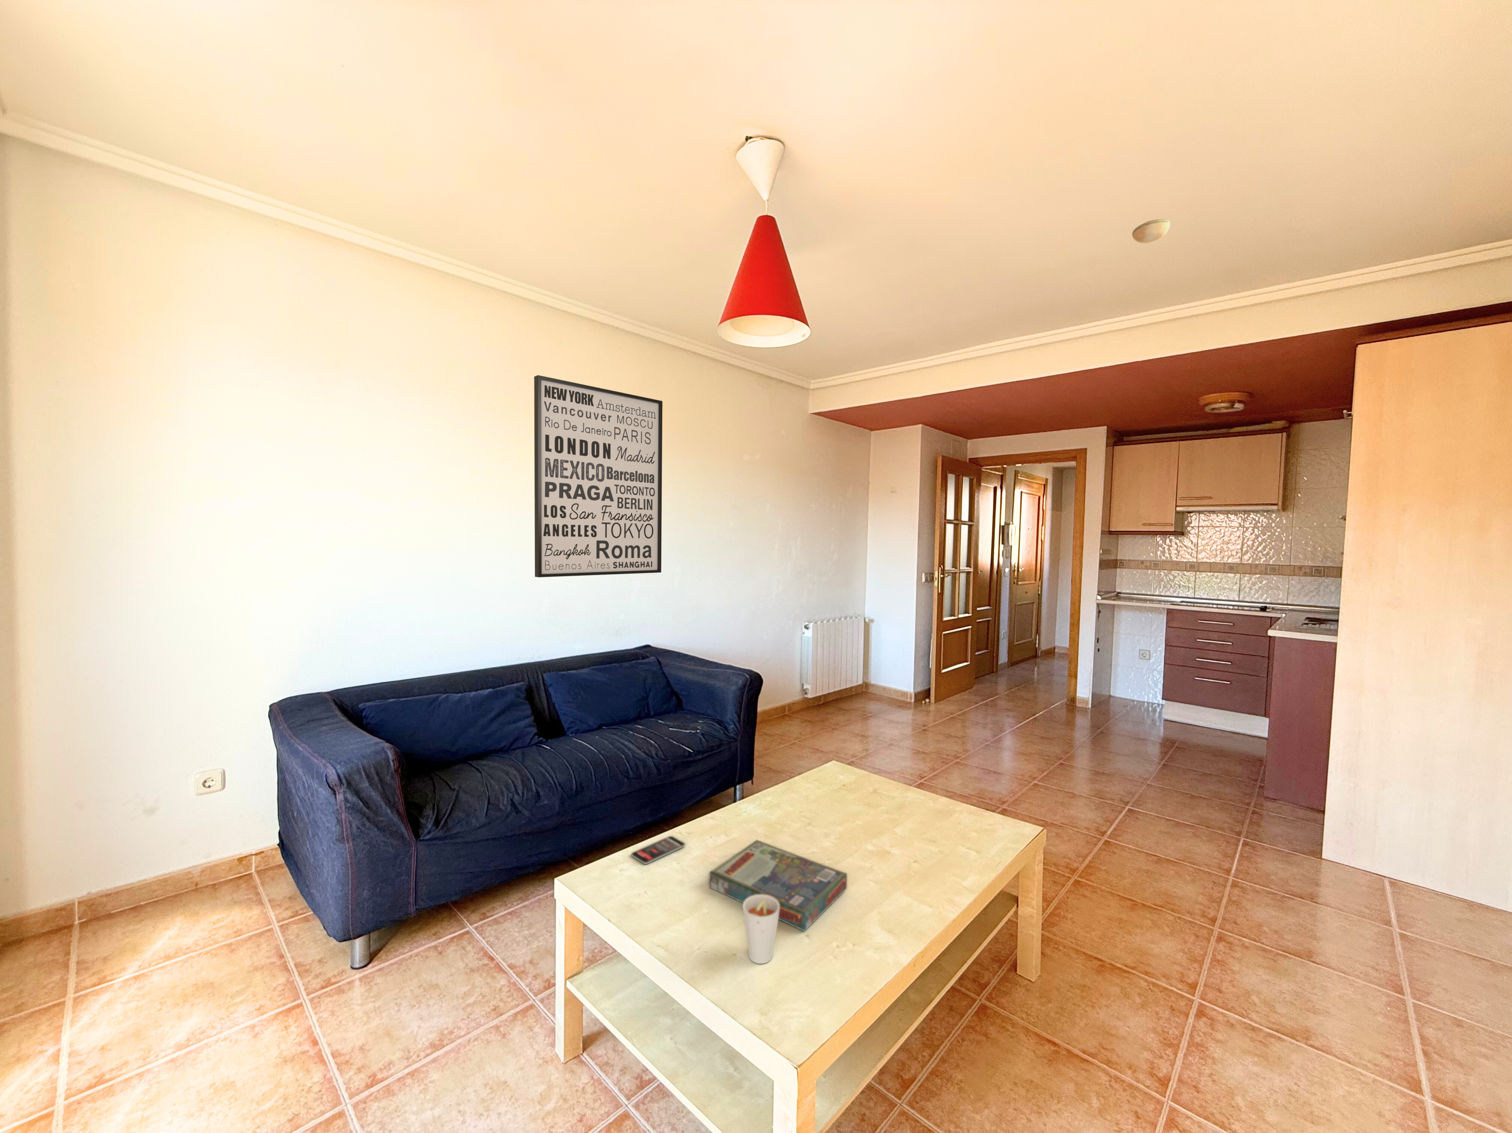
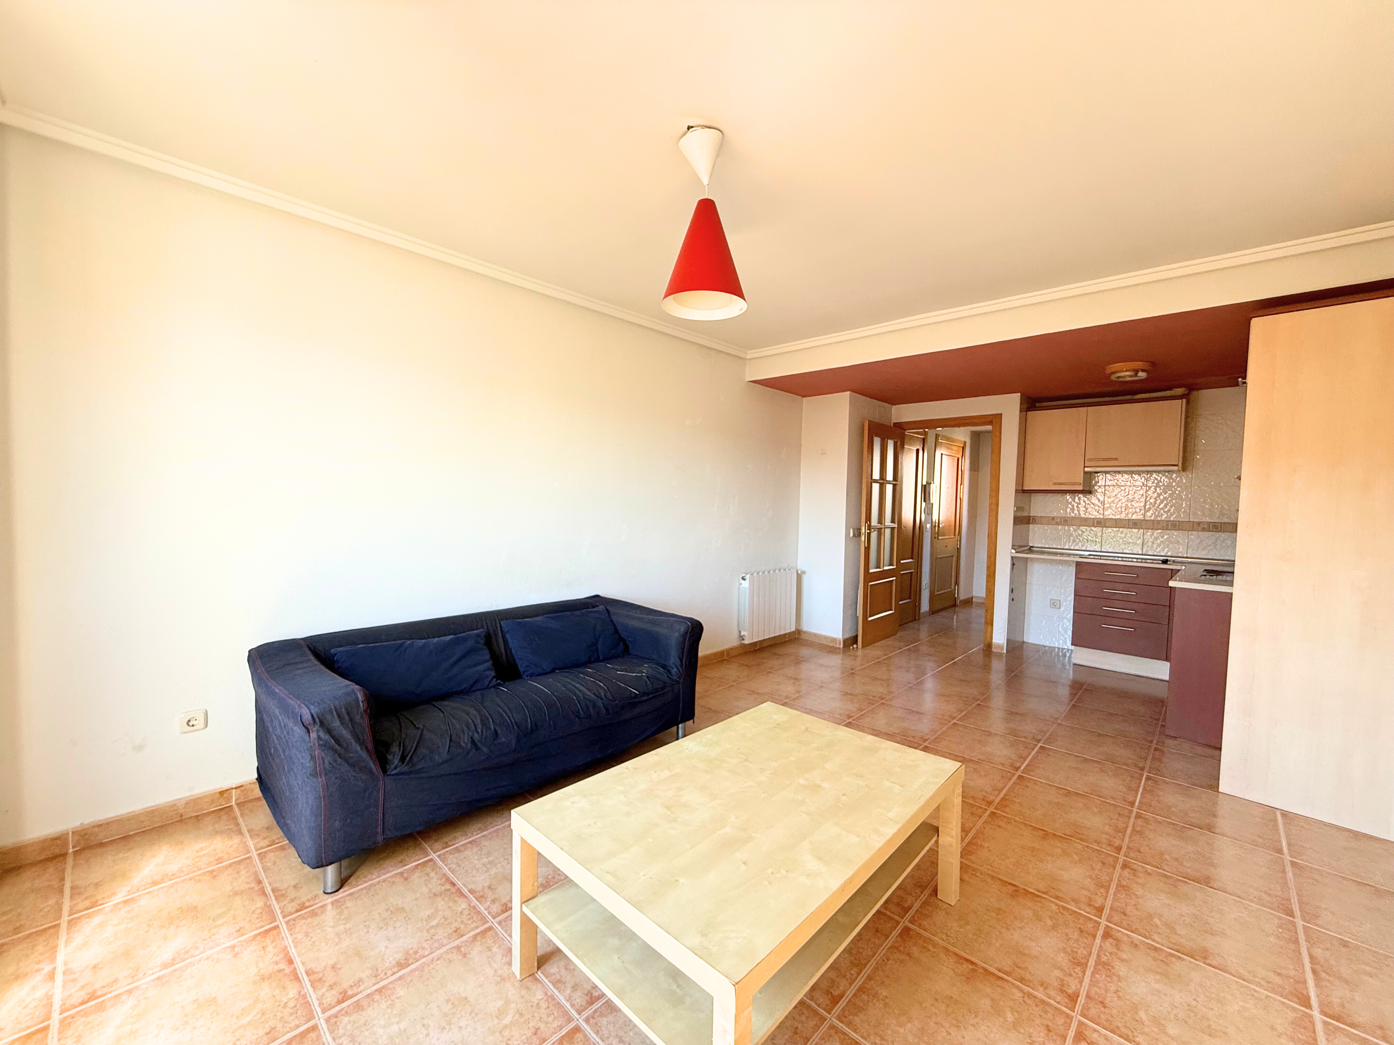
- smartphone [631,835,686,865]
- board game [708,839,848,932]
- wall art [533,375,663,577]
- smoke detector [1132,219,1170,244]
- cup [743,894,780,964]
